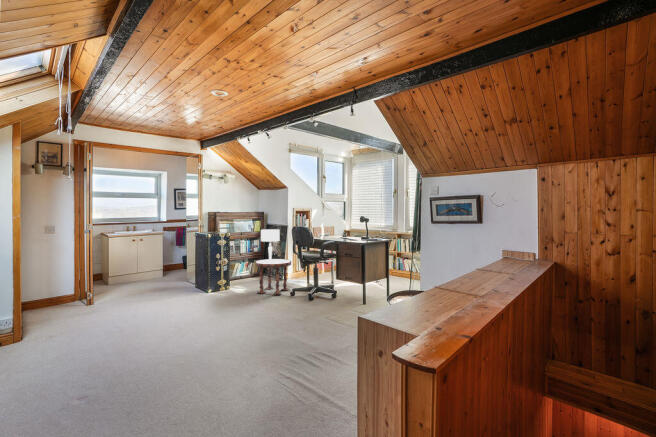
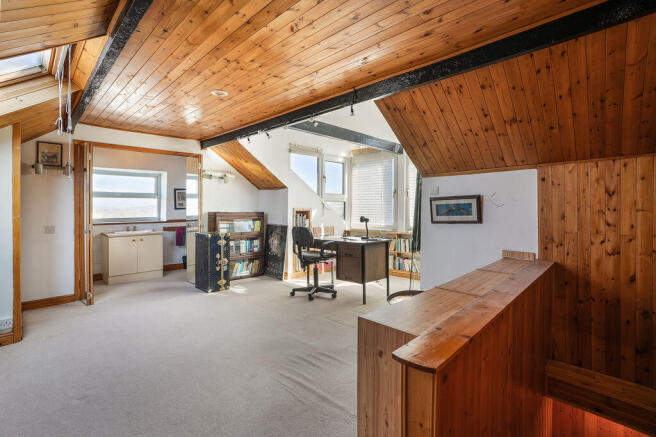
- table lamp [260,228,281,263]
- side table [254,258,292,296]
